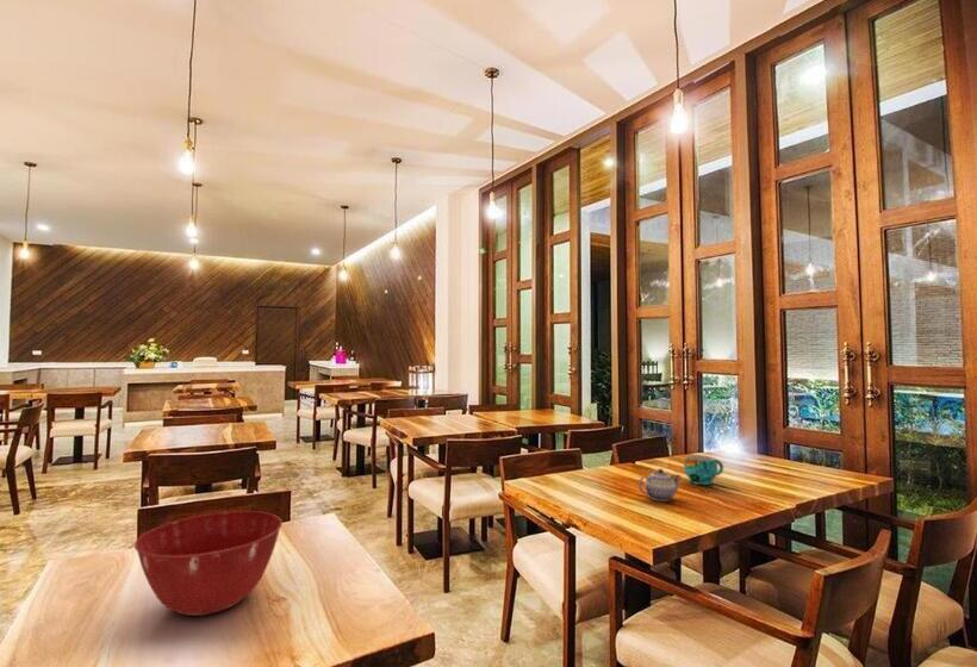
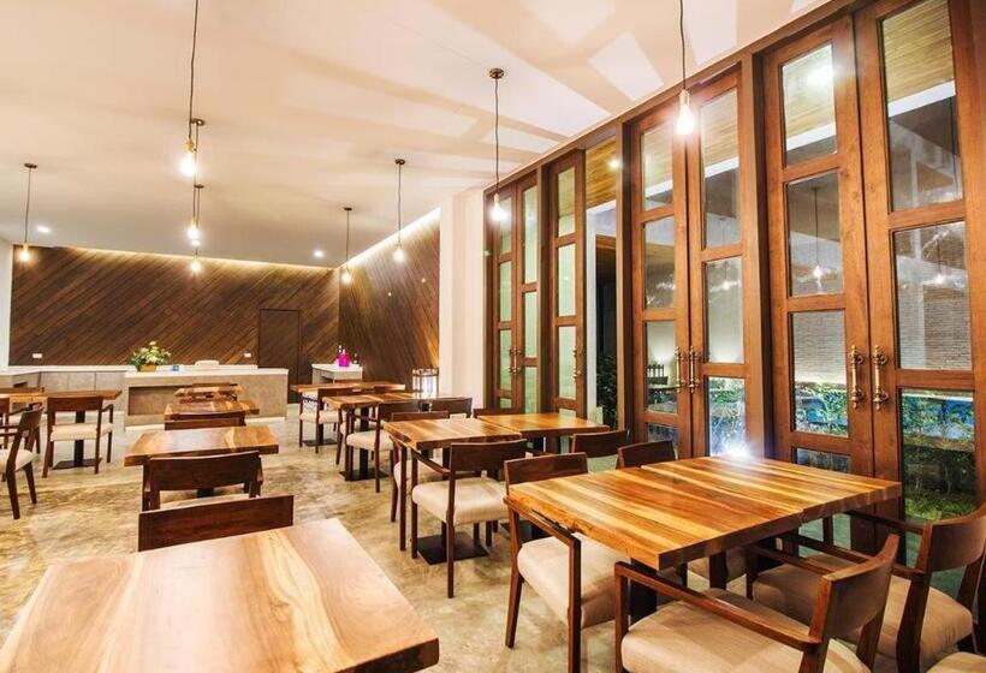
- cup [683,454,724,486]
- teapot [637,468,683,503]
- mixing bowl [133,510,284,617]
